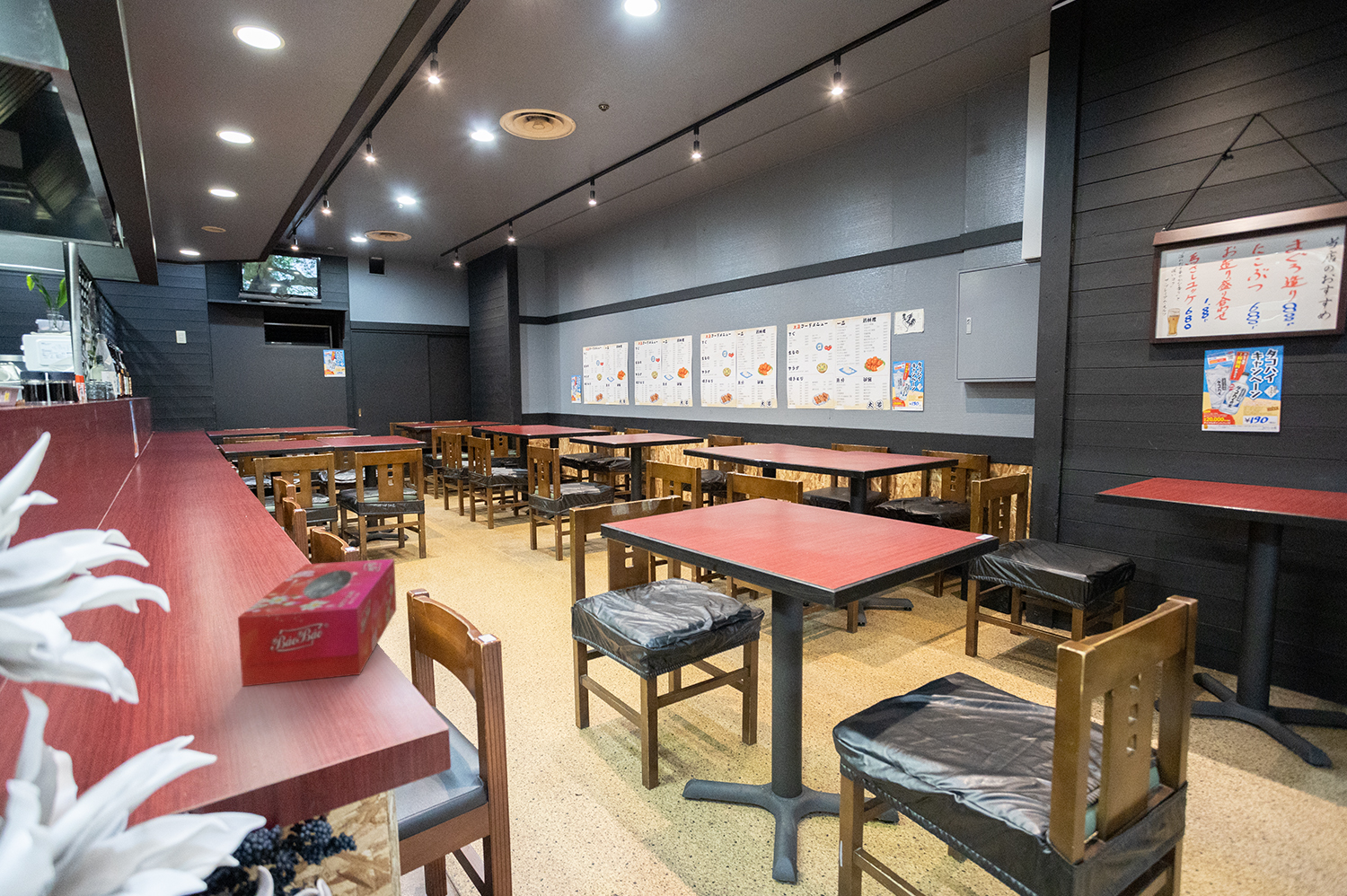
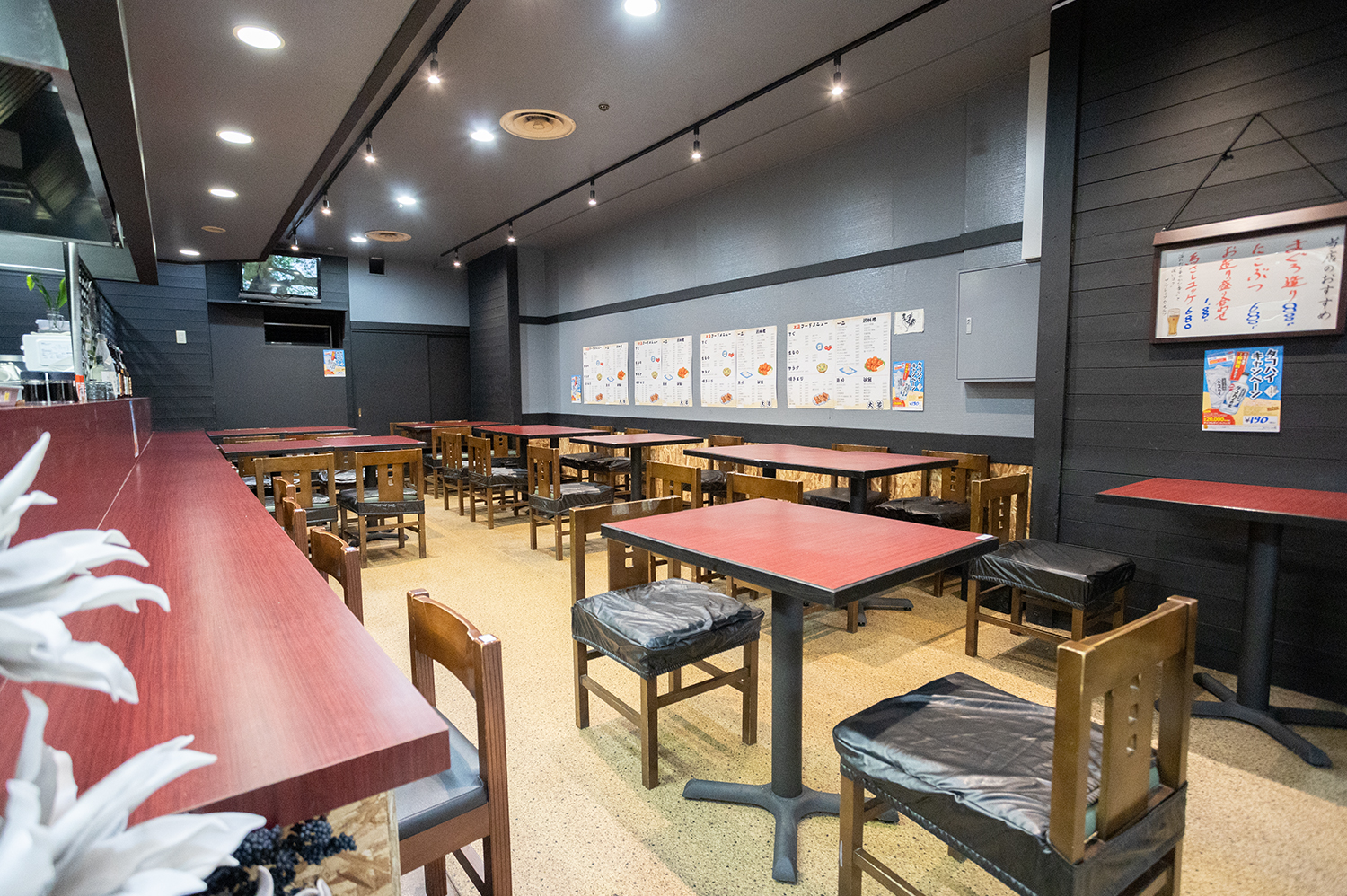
- tissue box [237,558,397,688]
